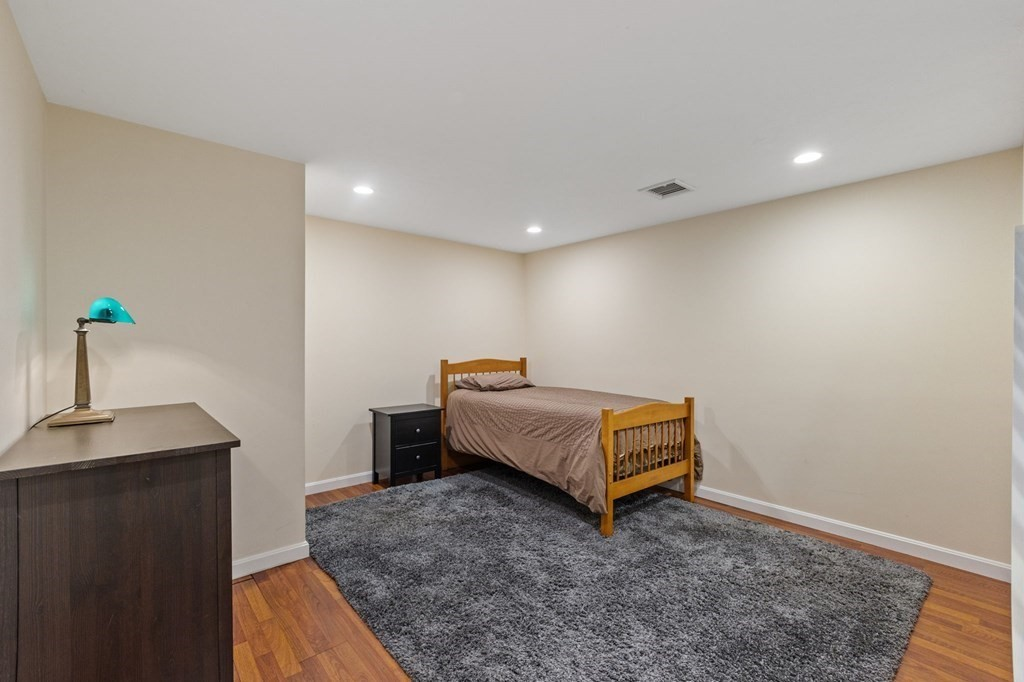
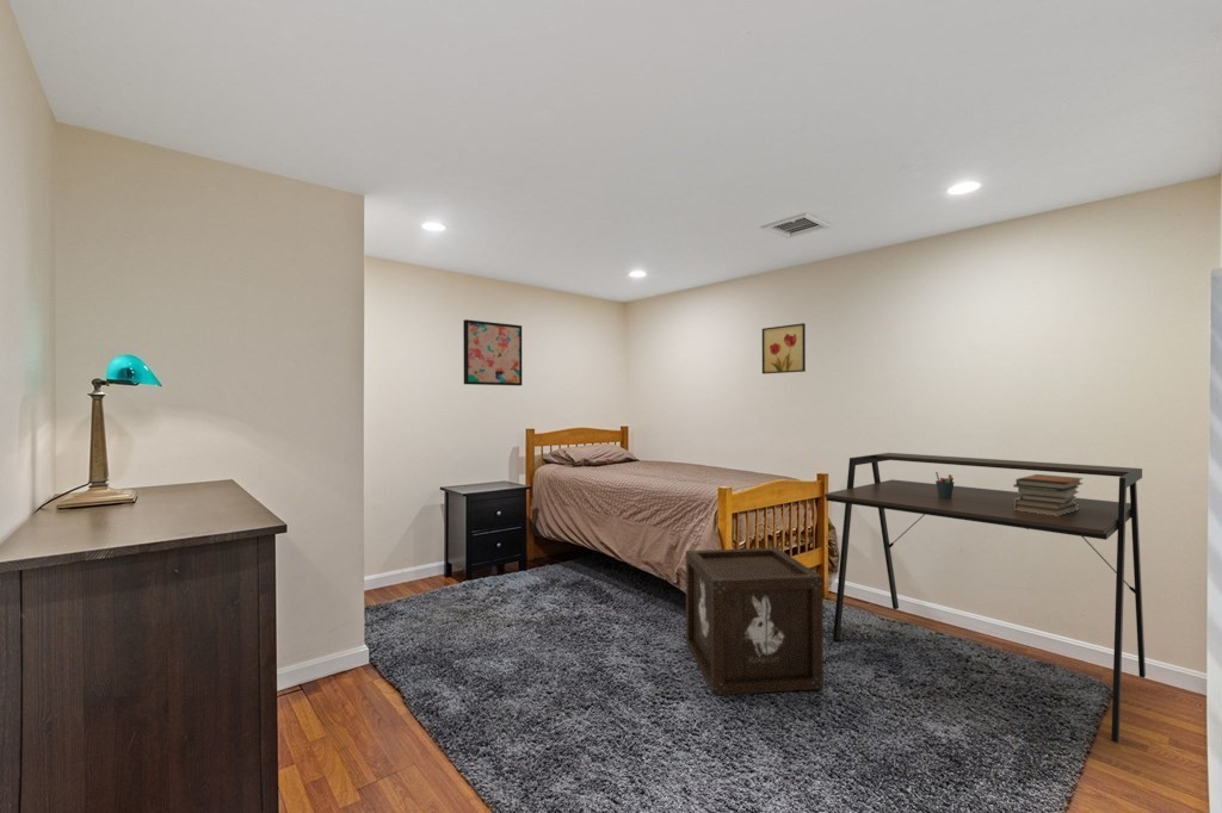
+ pen holder [934,471,955,498]
+ book stack [1012,473,1084,516]
+ wall art [761,322,807,376]
+ storage box [685,547,825,696]
+ desk [823,452,1147,744]
+ wall art [462,318,523,387]
